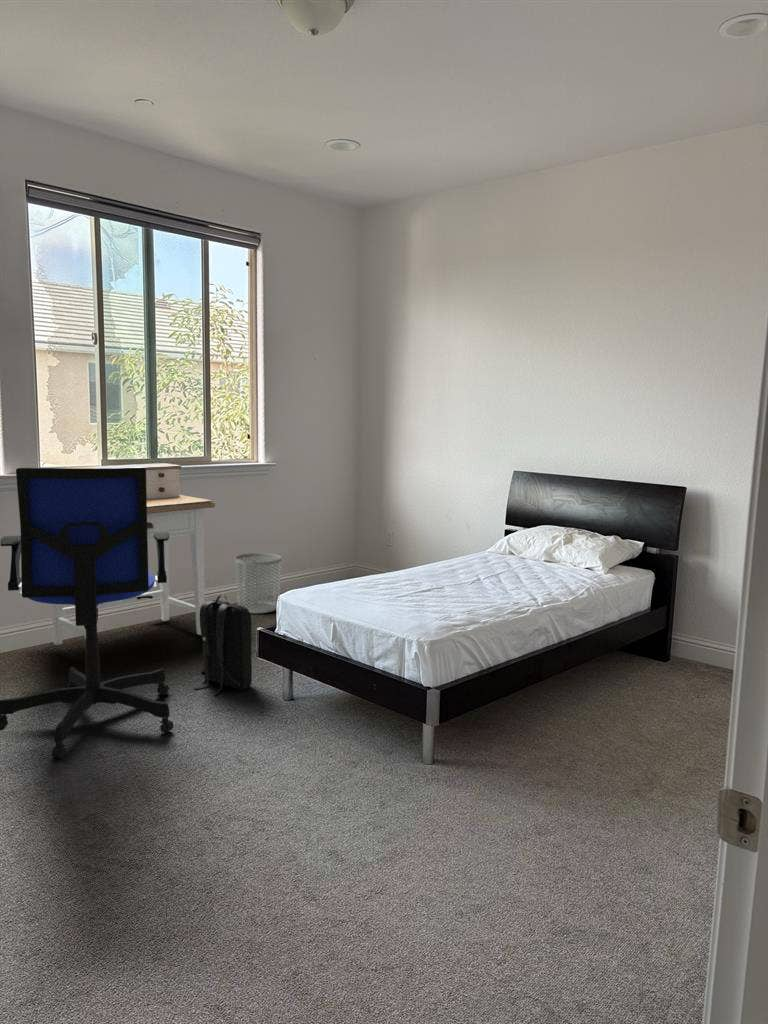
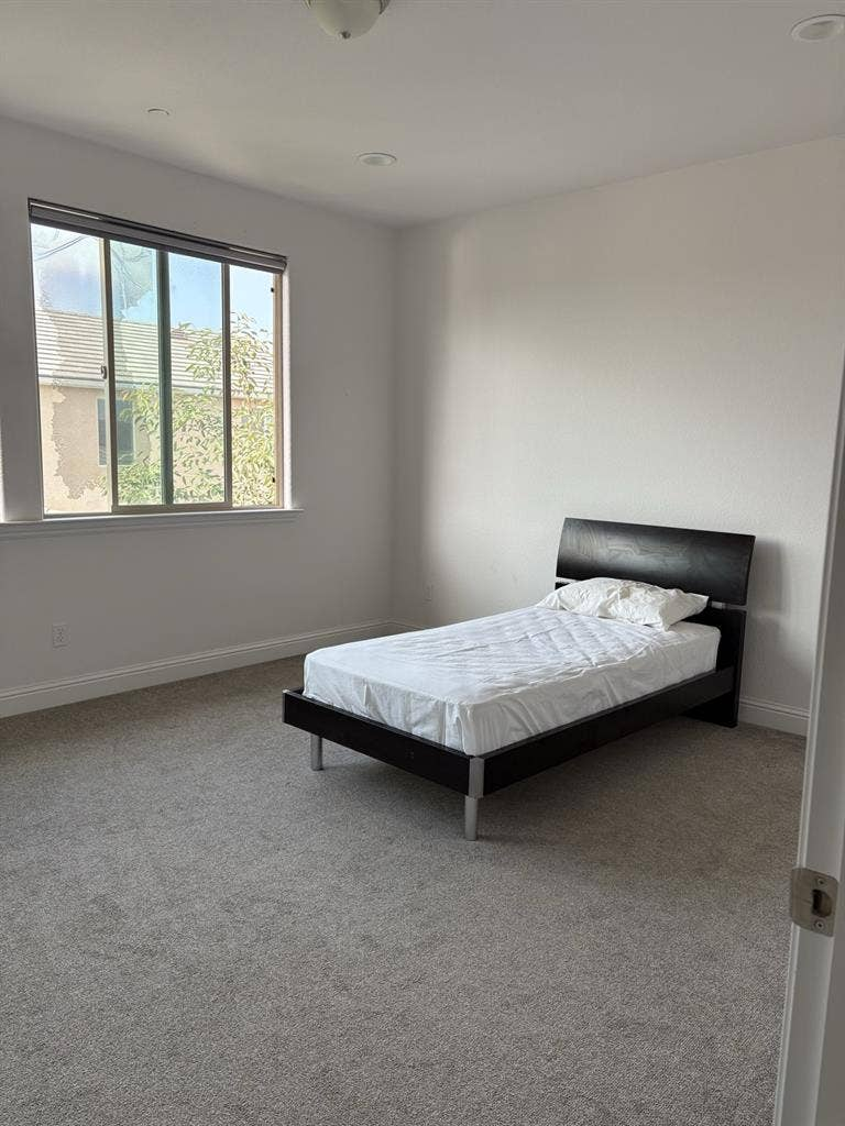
- backpack [193,594,253,696]
- desk [51,462,216,649]
- waste bin [235,552,282,614]
- office chair [0,467,175,760]
